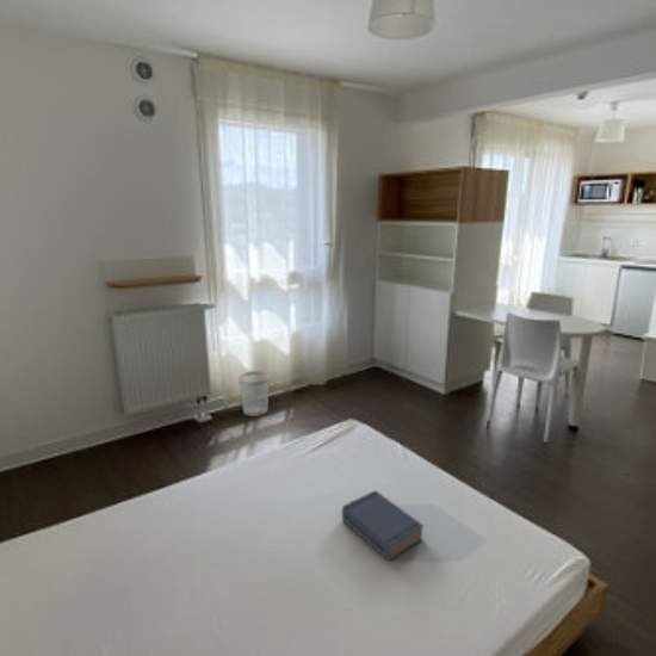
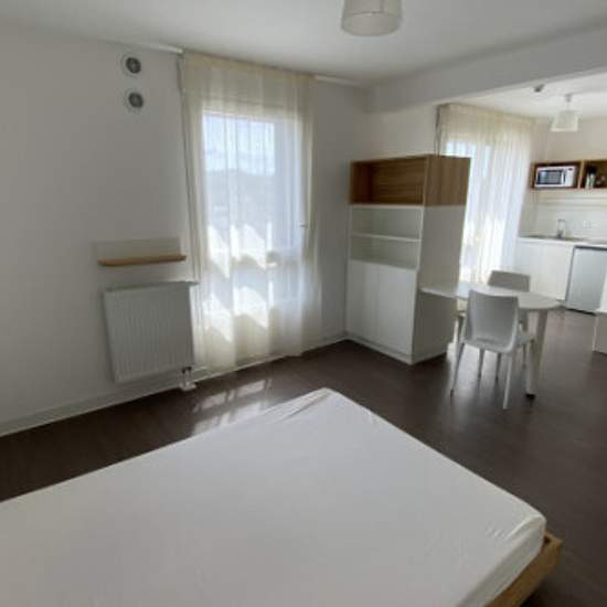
- wastebasket [237,370,271,417]
- book [341,489,425,562]
